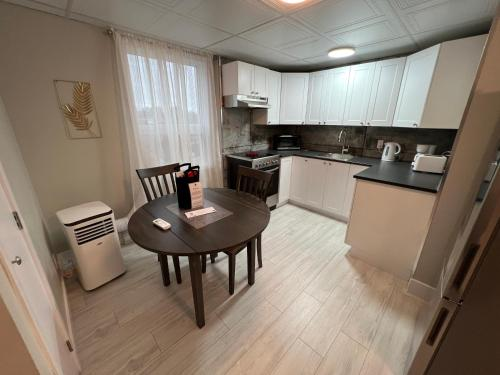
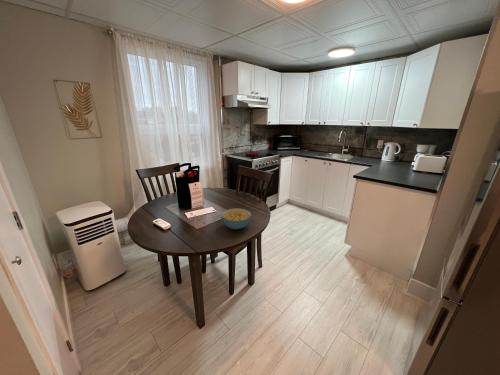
+ cereal bowl [221,207,252,230]
